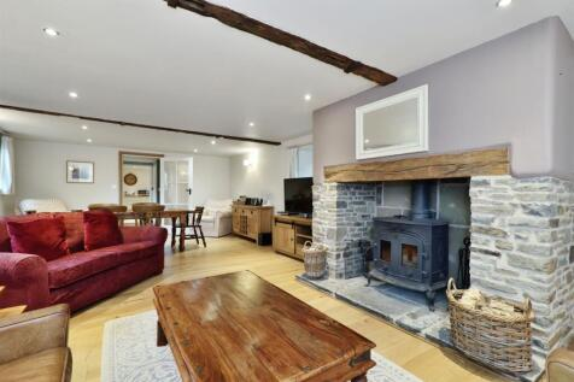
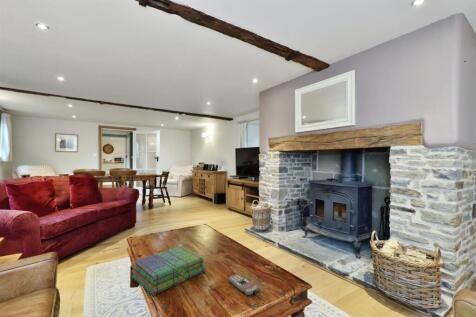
+ remote control [228,274,260,296]
+ stack of books [130,245,207,296]
